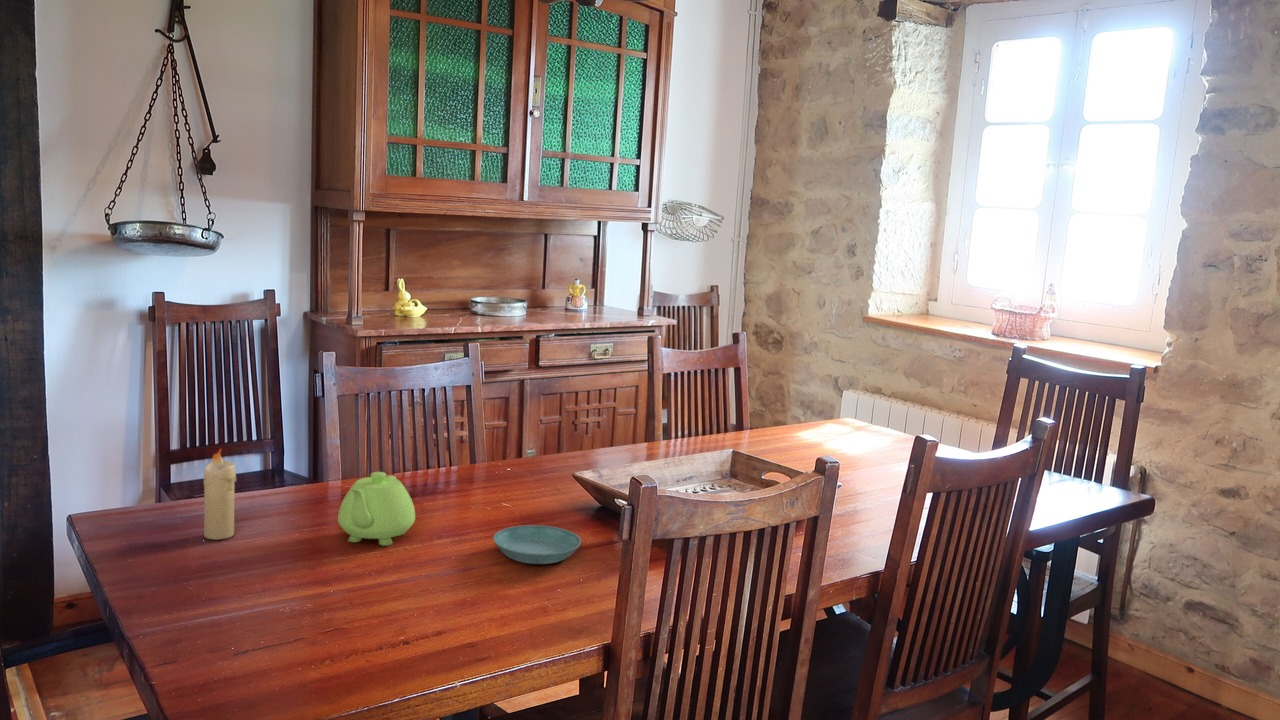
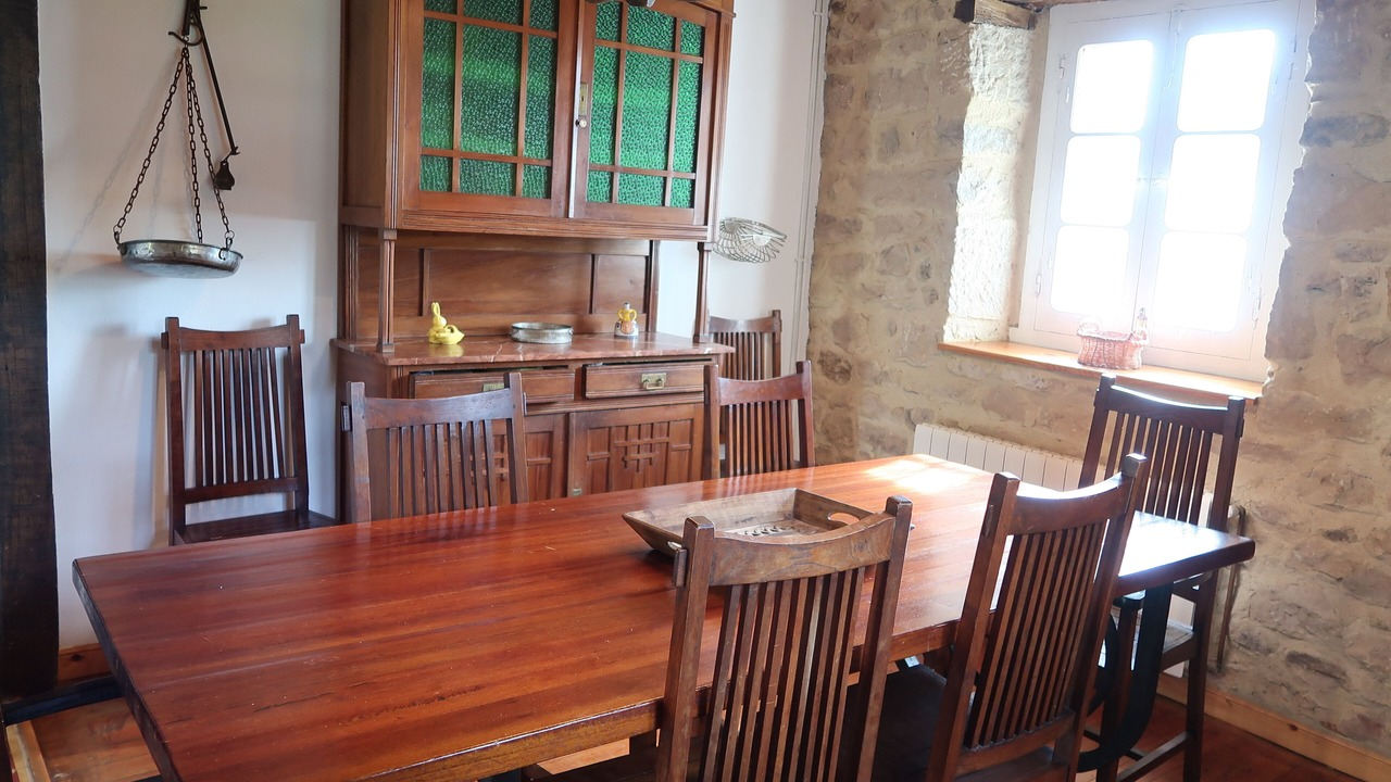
- saucer [492,524,582,565]
- candle [203,447,237,541]
- teapot [337,471,416,547]
